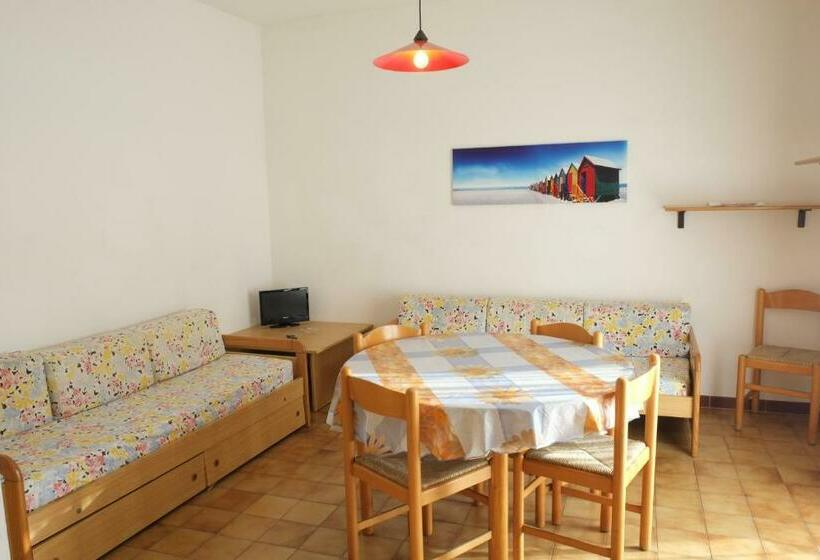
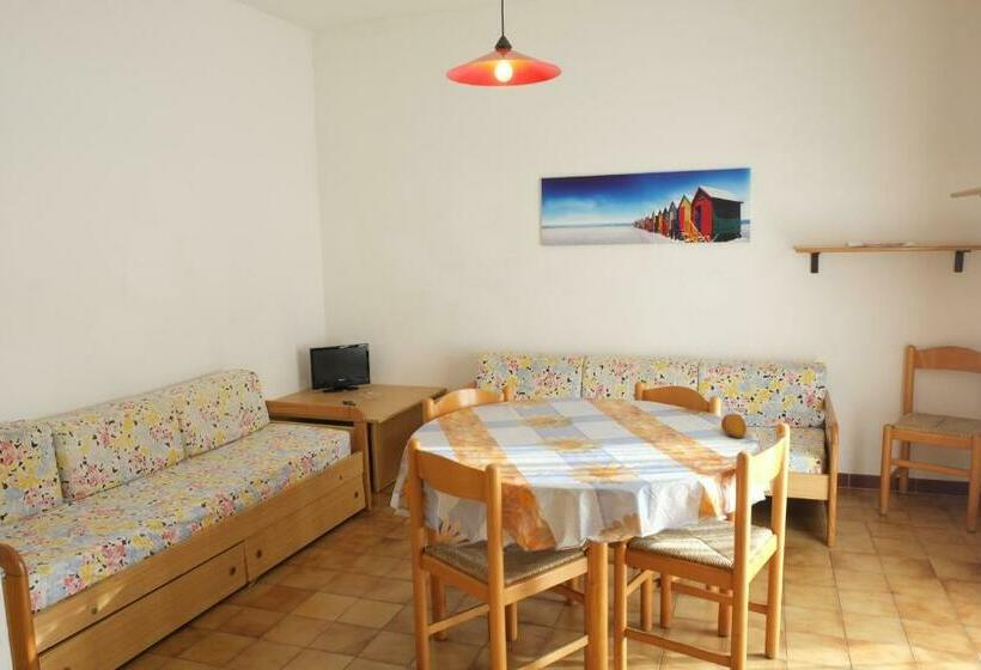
+ fruit [720,413,748,439]
